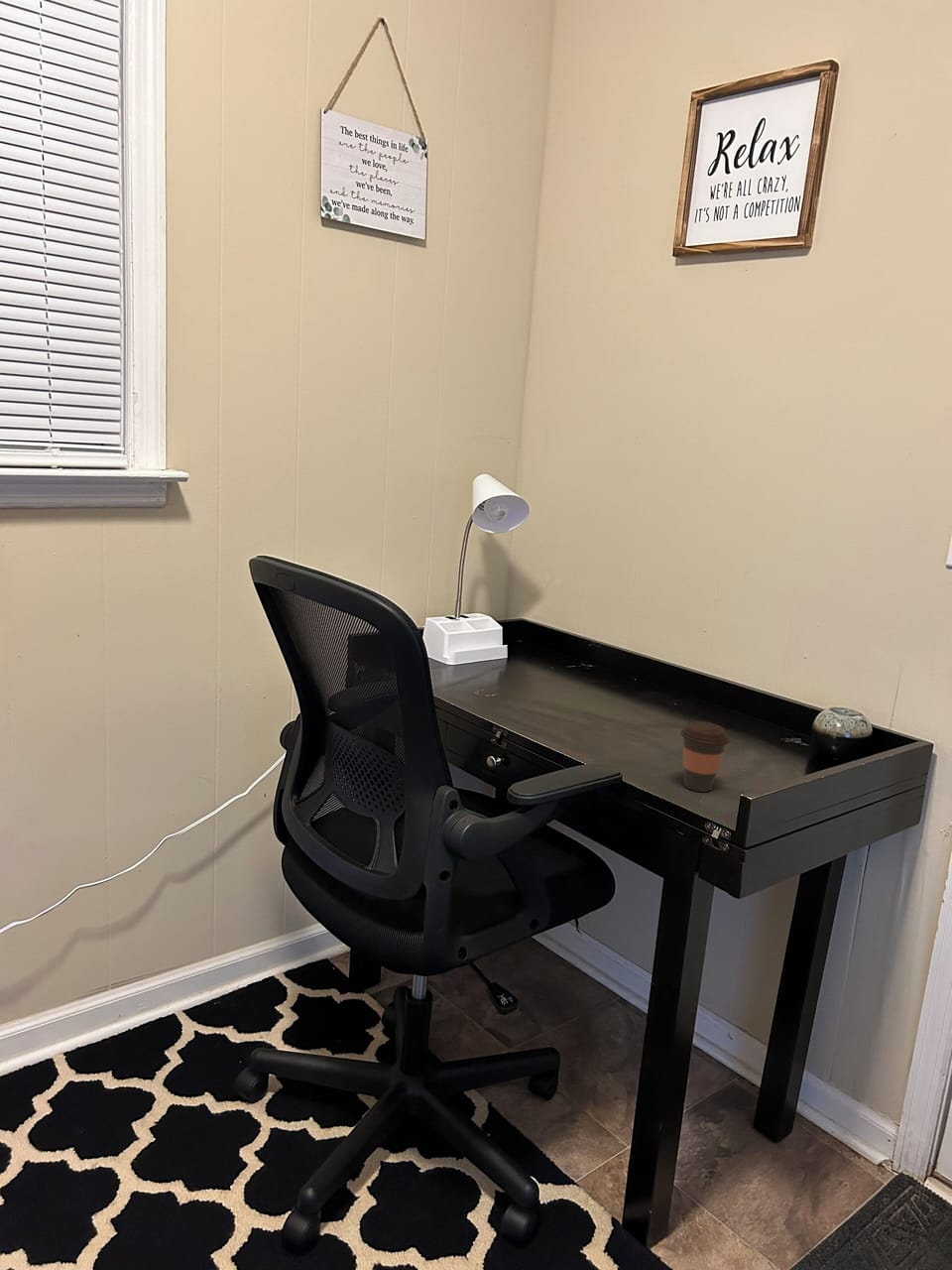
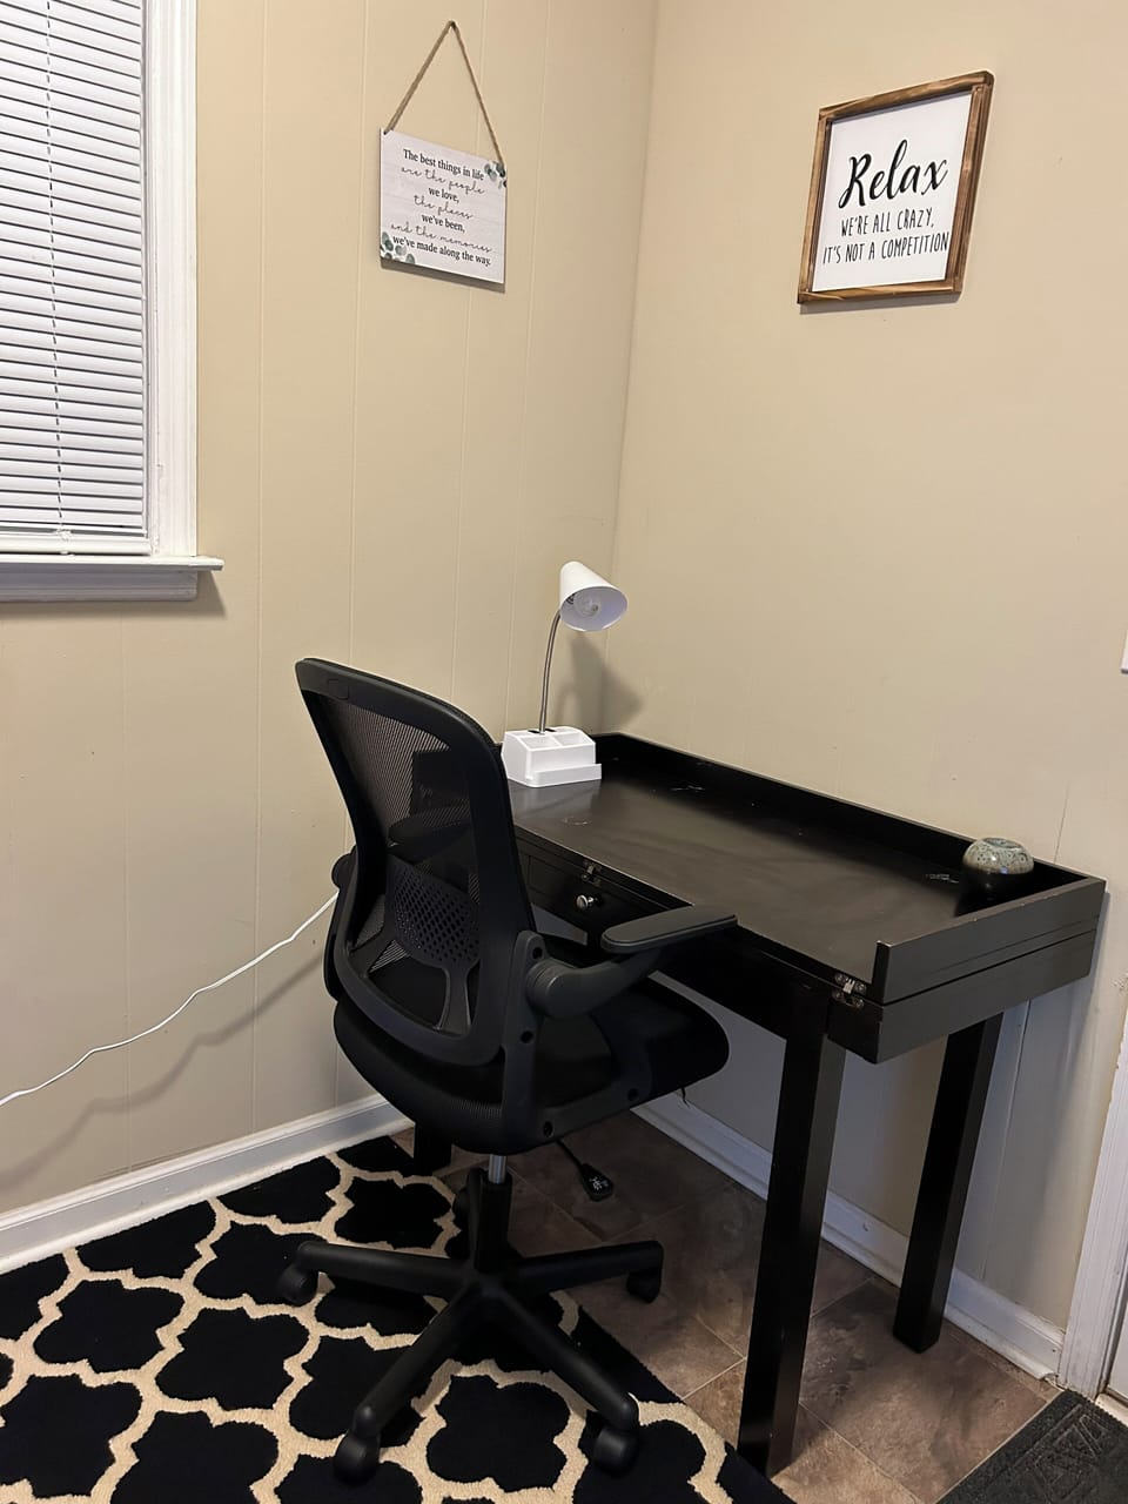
- coffee cup [679,720,731,793]
